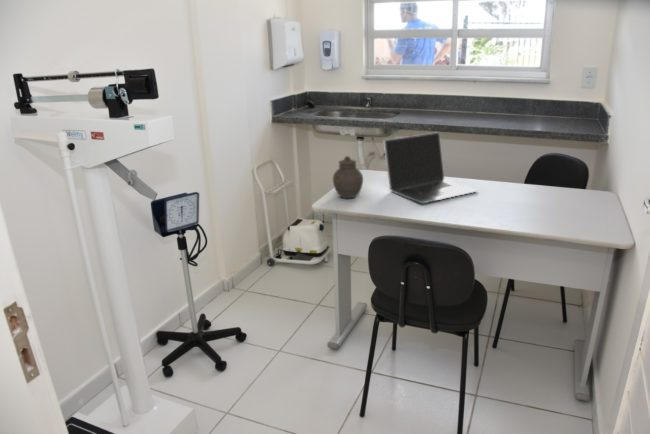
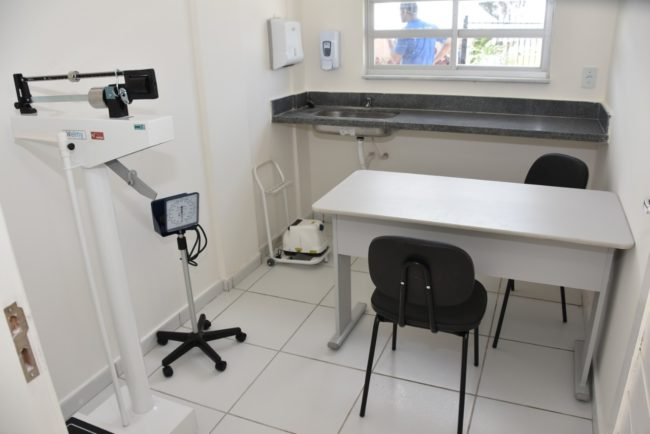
- jar [332,155,364,199]
- laptop [383,131,480,204]
